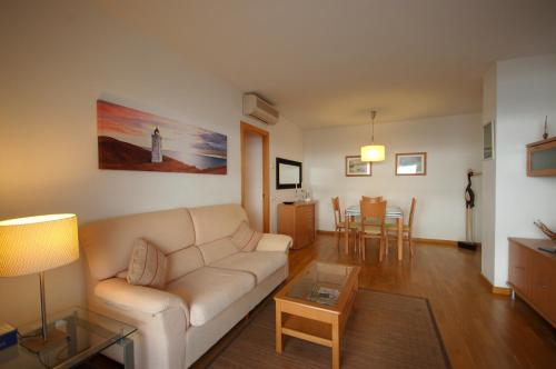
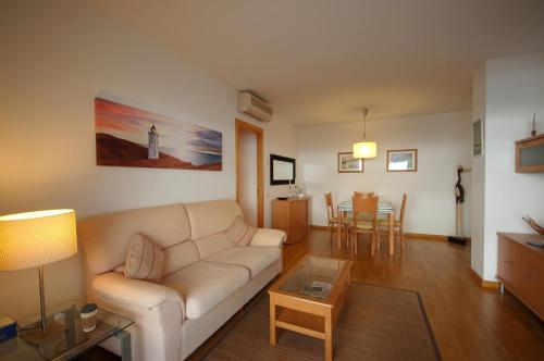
+ coffee cup [79,302,99,333]
